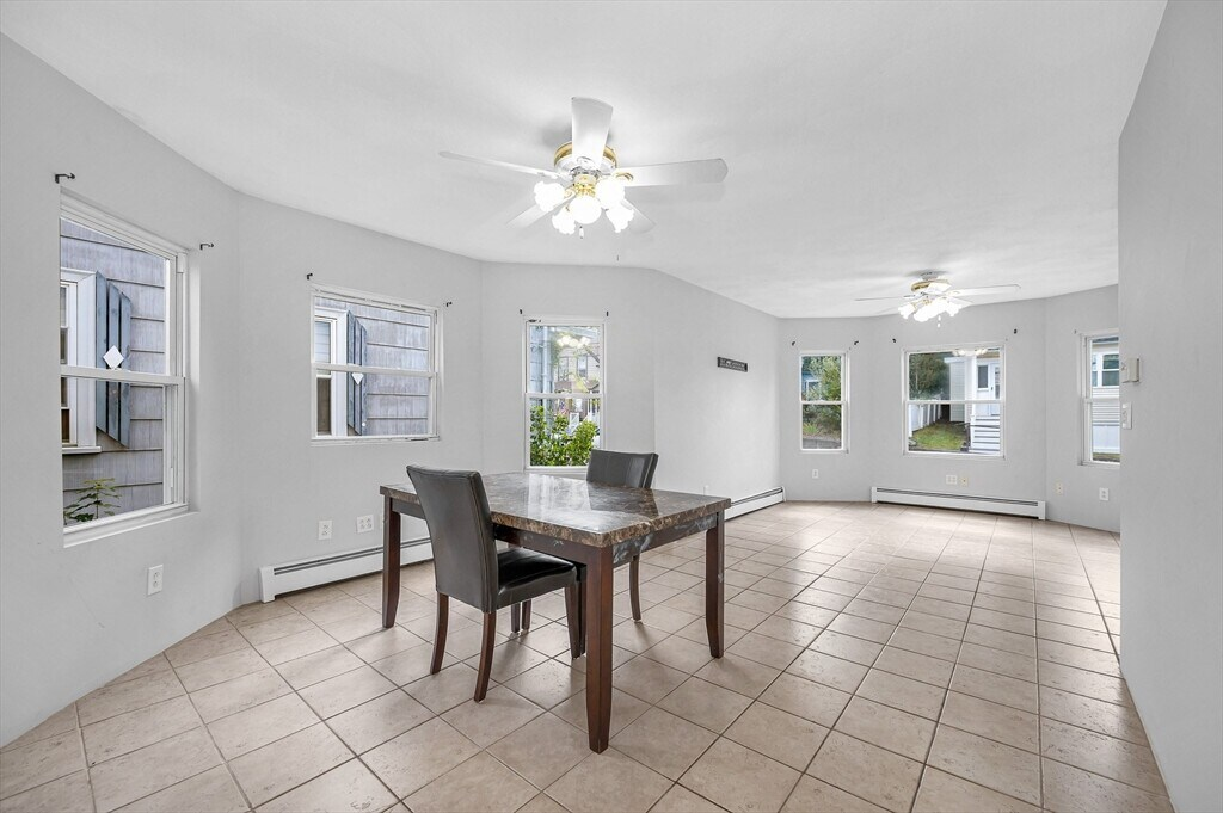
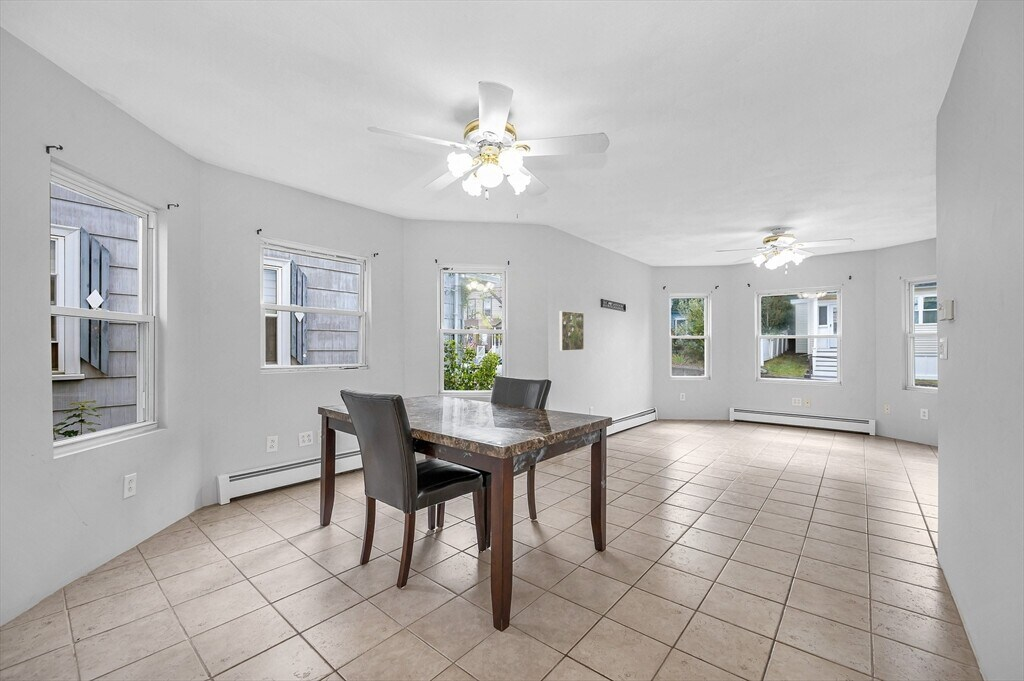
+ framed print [559,310,585,352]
